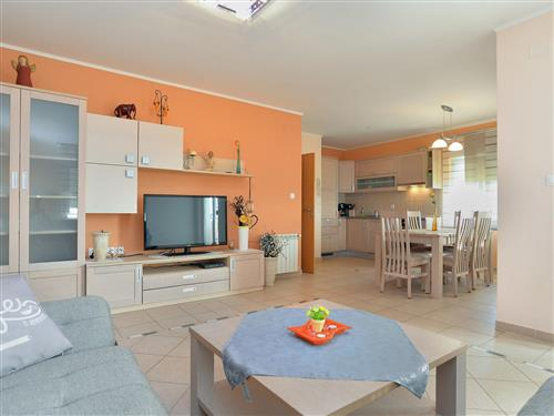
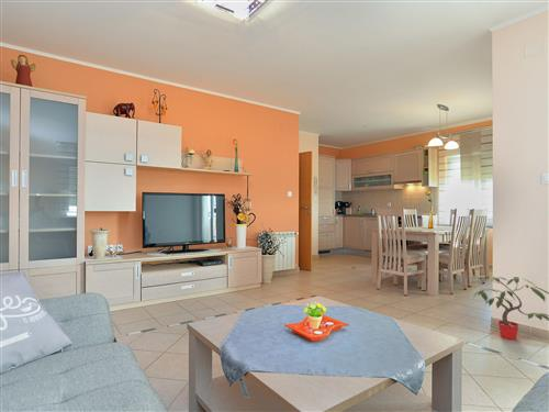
+ potted plant [472,275,549,341]
